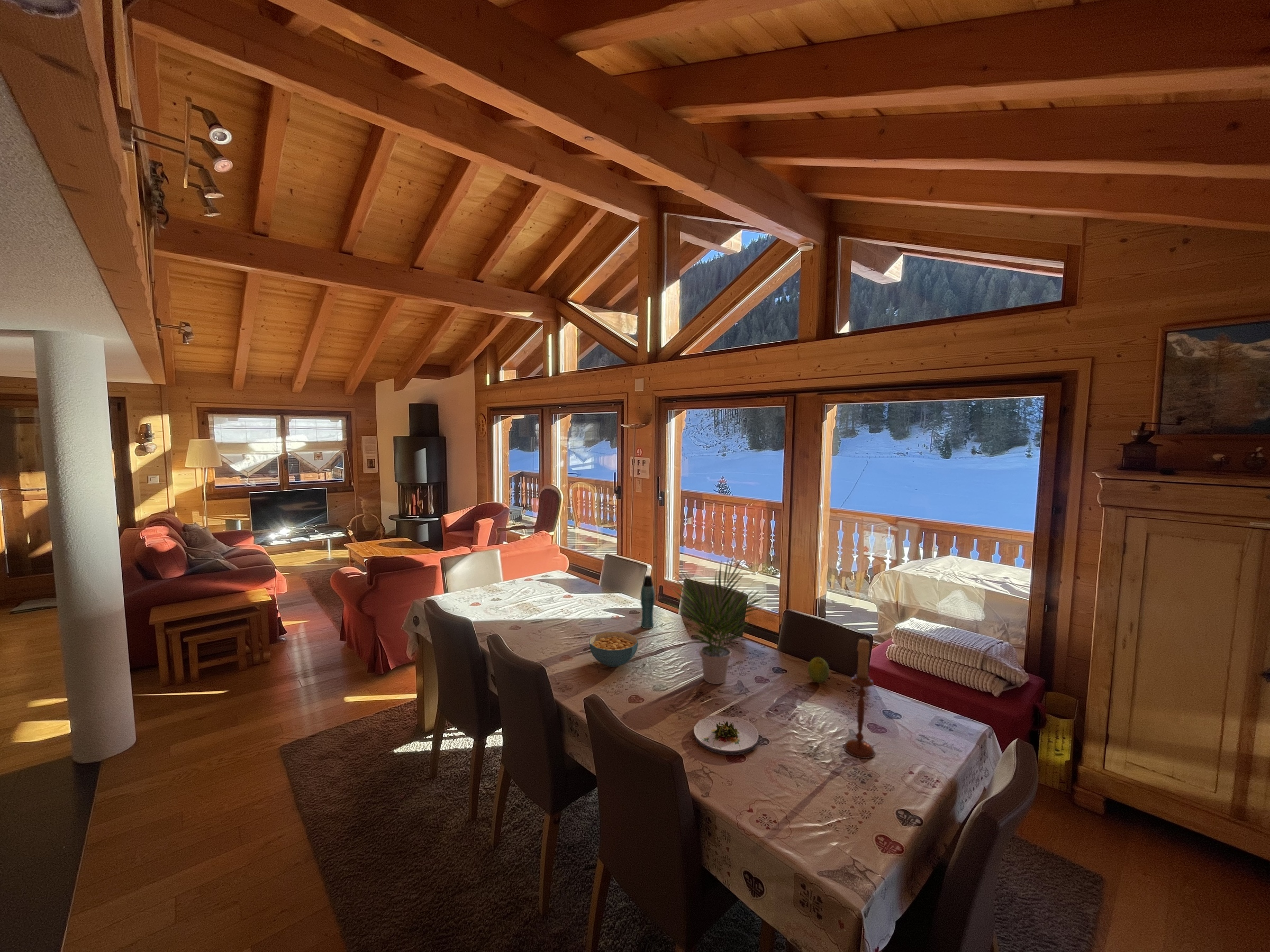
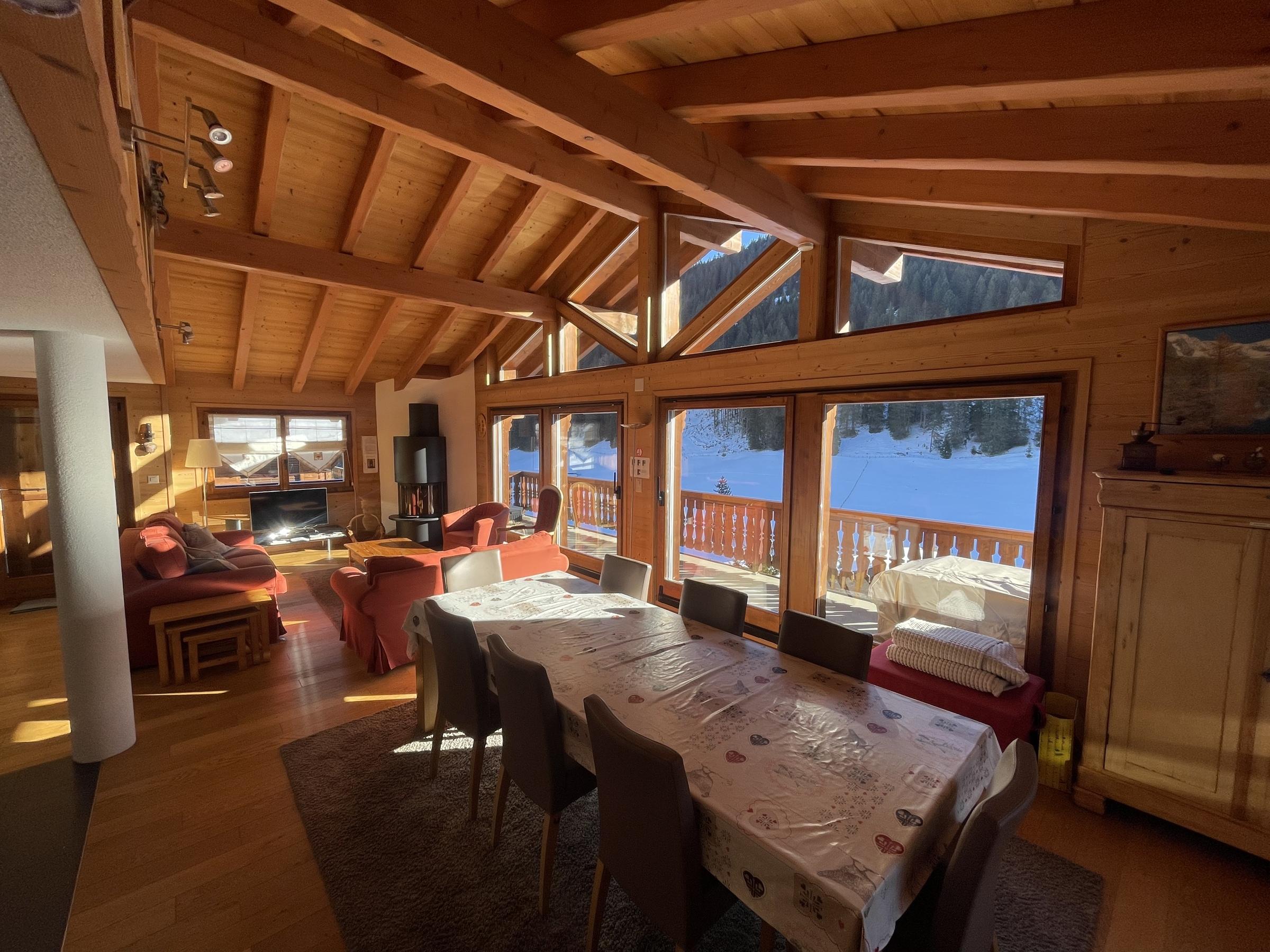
- fruit [808,657,830,683]
- salad plate [693,715,759,756]
- bottle [640,575,655,629]
- potted plant [661,557,769,685]
- candlestick [842,637,876,759]
- cereal bowl [589,631,639,667]
